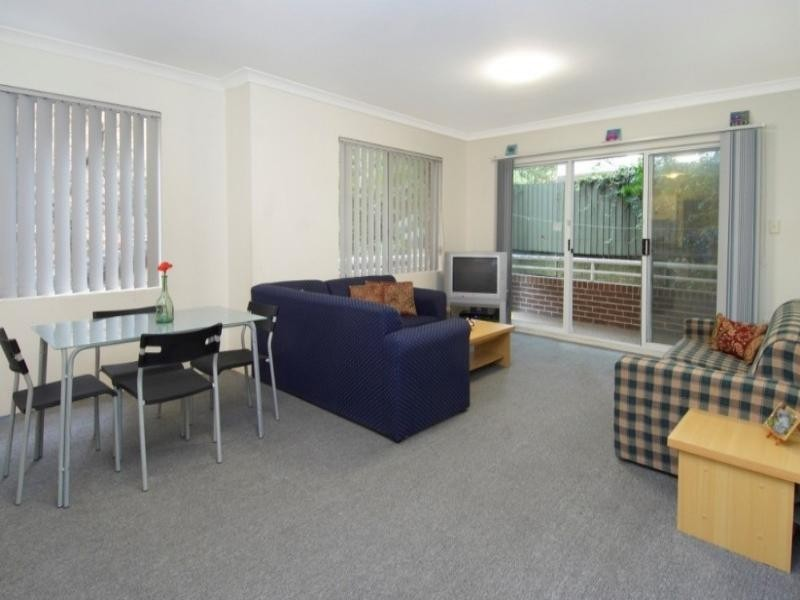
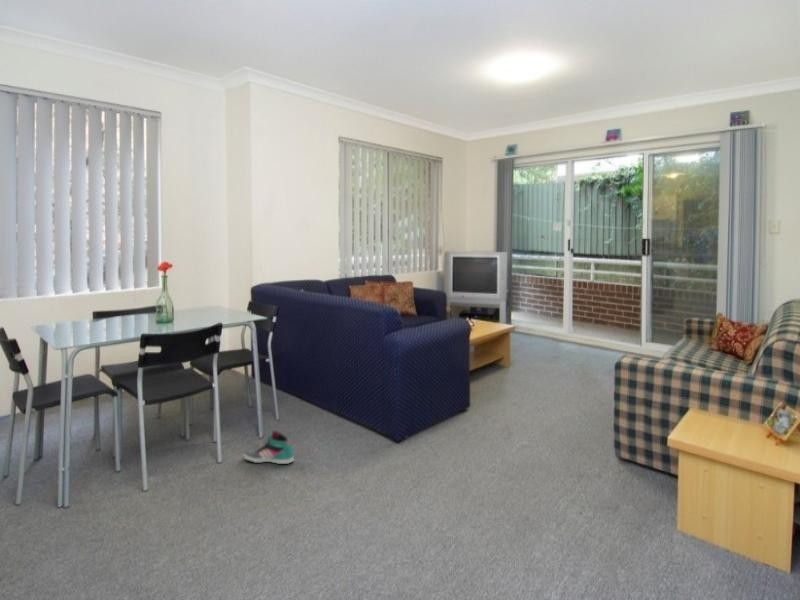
+ sneaker [243,429,295,465]
